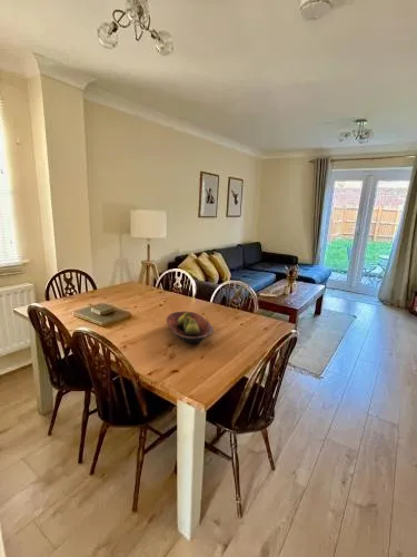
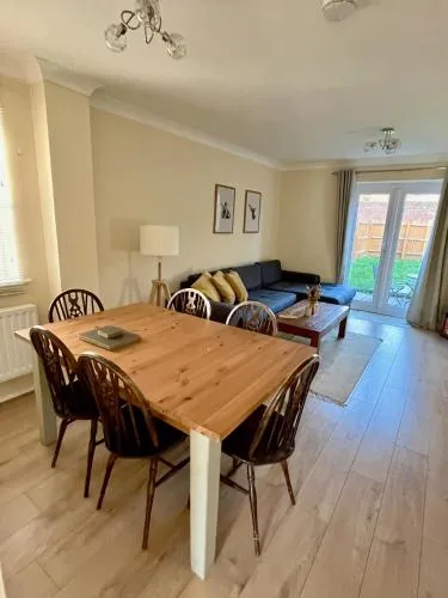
- fruit bowl [166,310,214,344]
